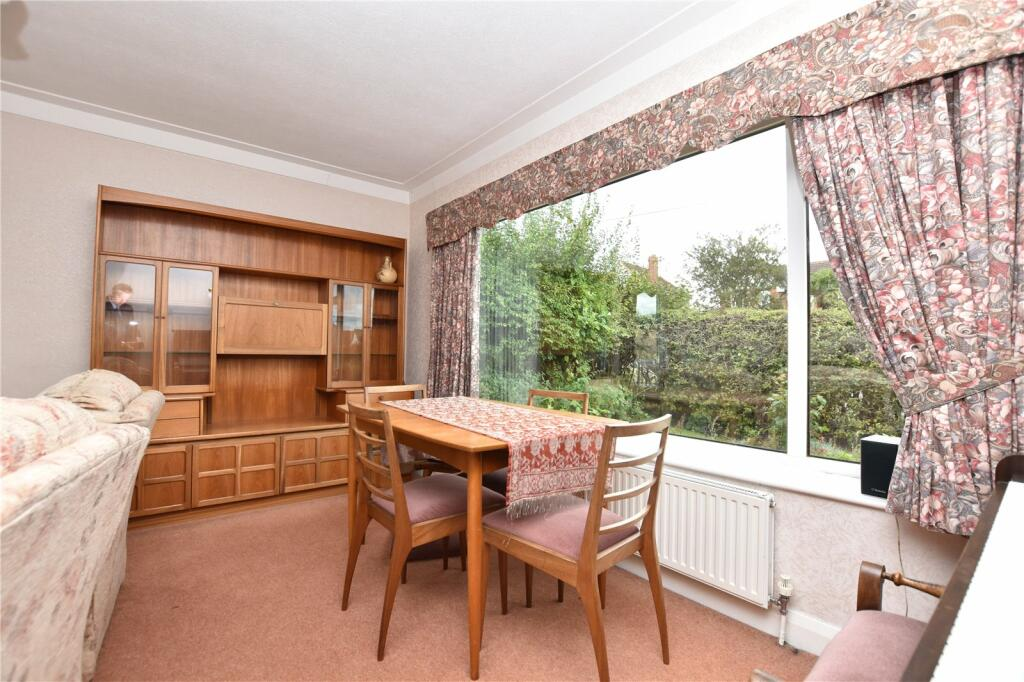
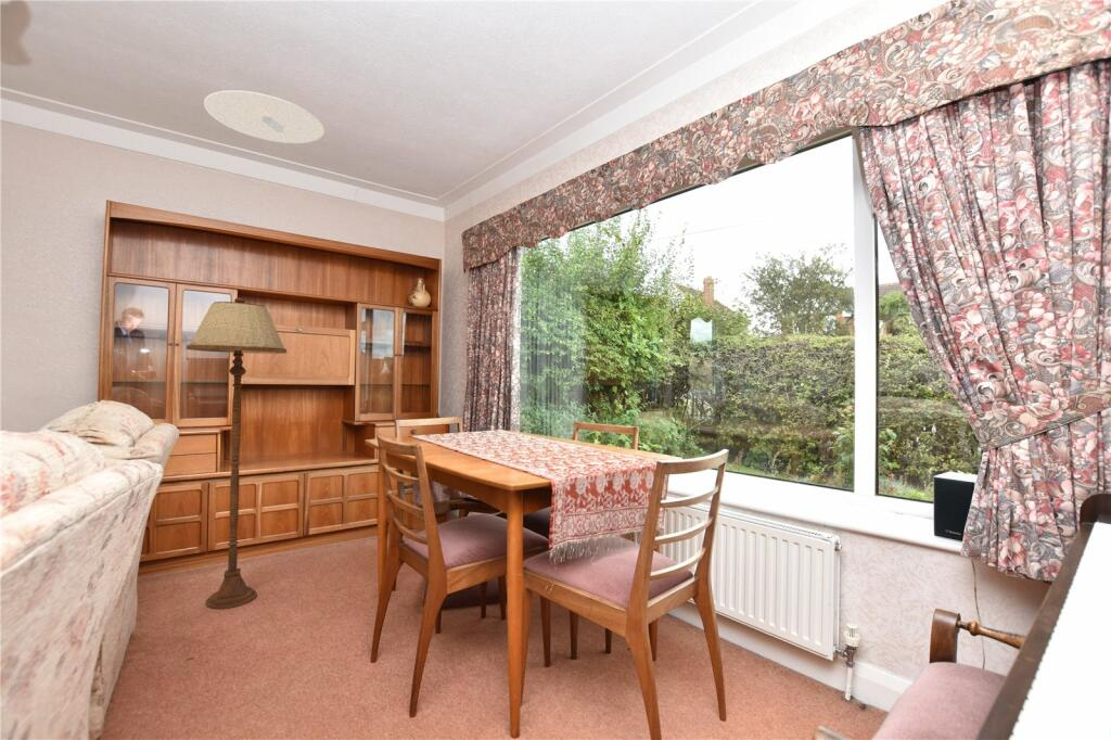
+ ceiling light [203,89,325,144]
+ floor lamp [186,296,288,610]
